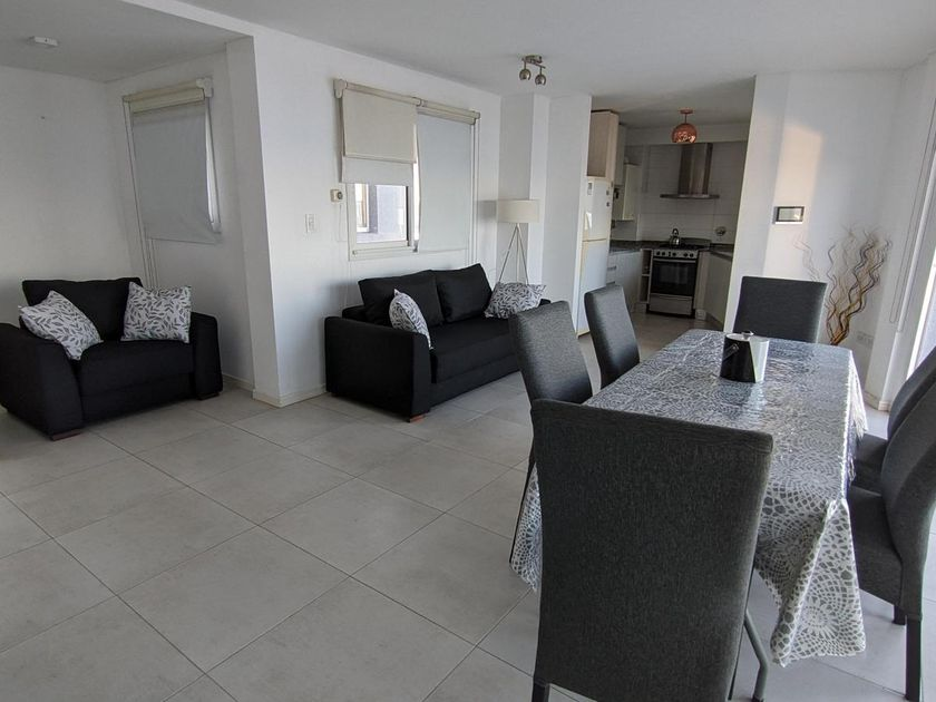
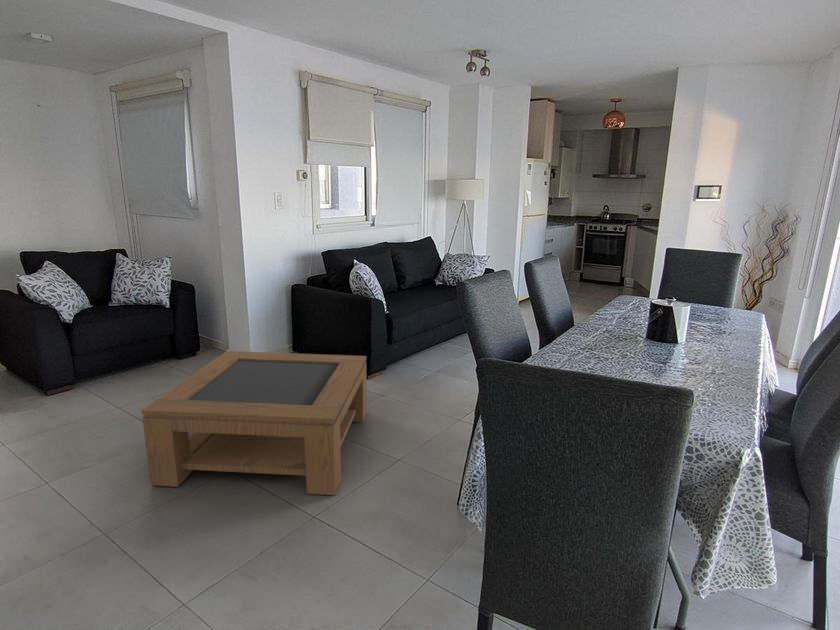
+ coffee table [141,350,368,496]
